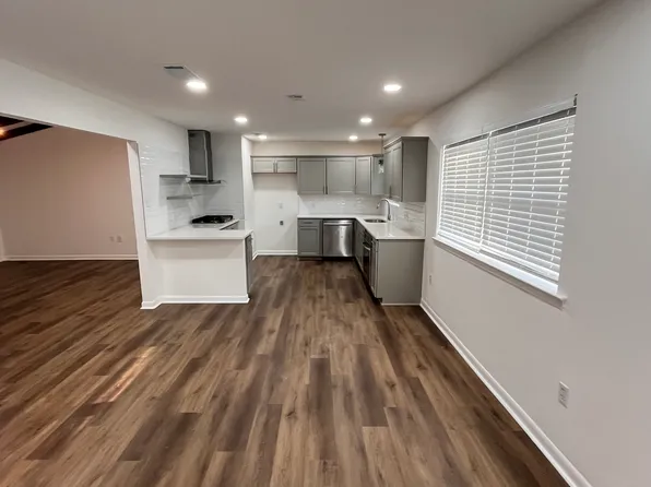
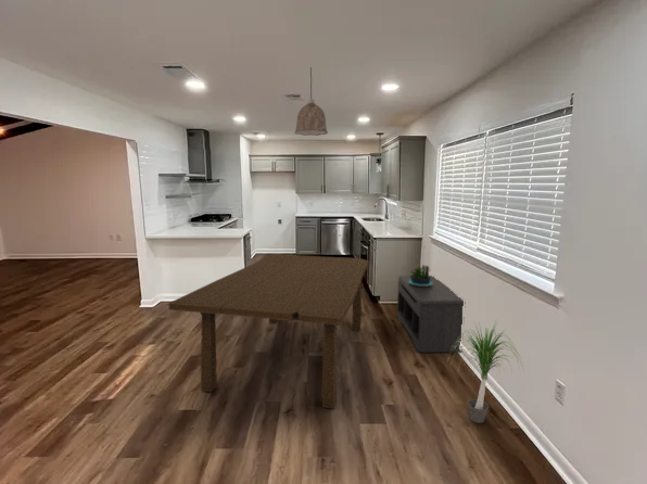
+ dining table [167,253,370,410]
+ potted plant [448,320,525,424]
+ potted plant [408,264,433,286]
+ bench [396,275,465,354]
+ pendant lamp [294,66,329,137]
